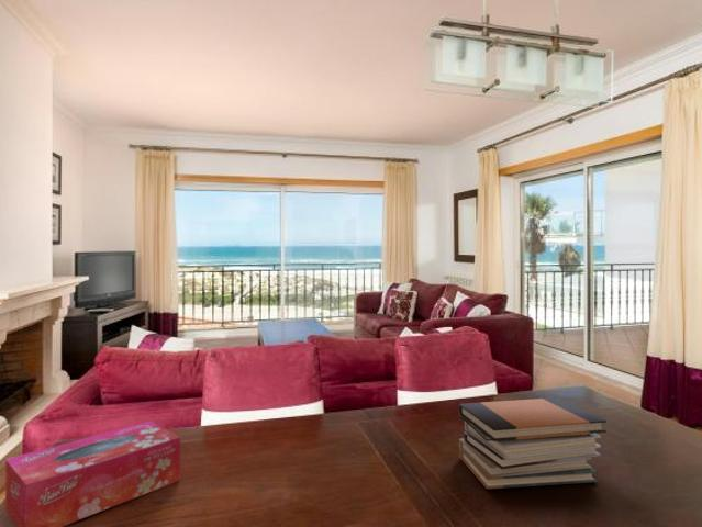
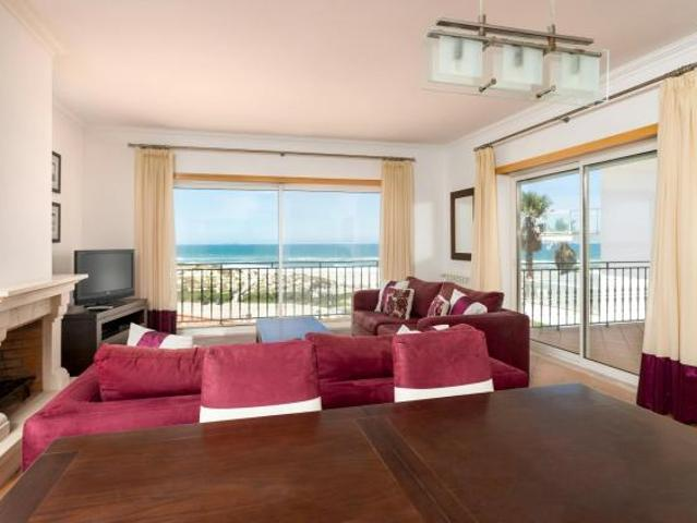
- book stack [458,396,608,490]
- tissue box [4,419,181,527]
